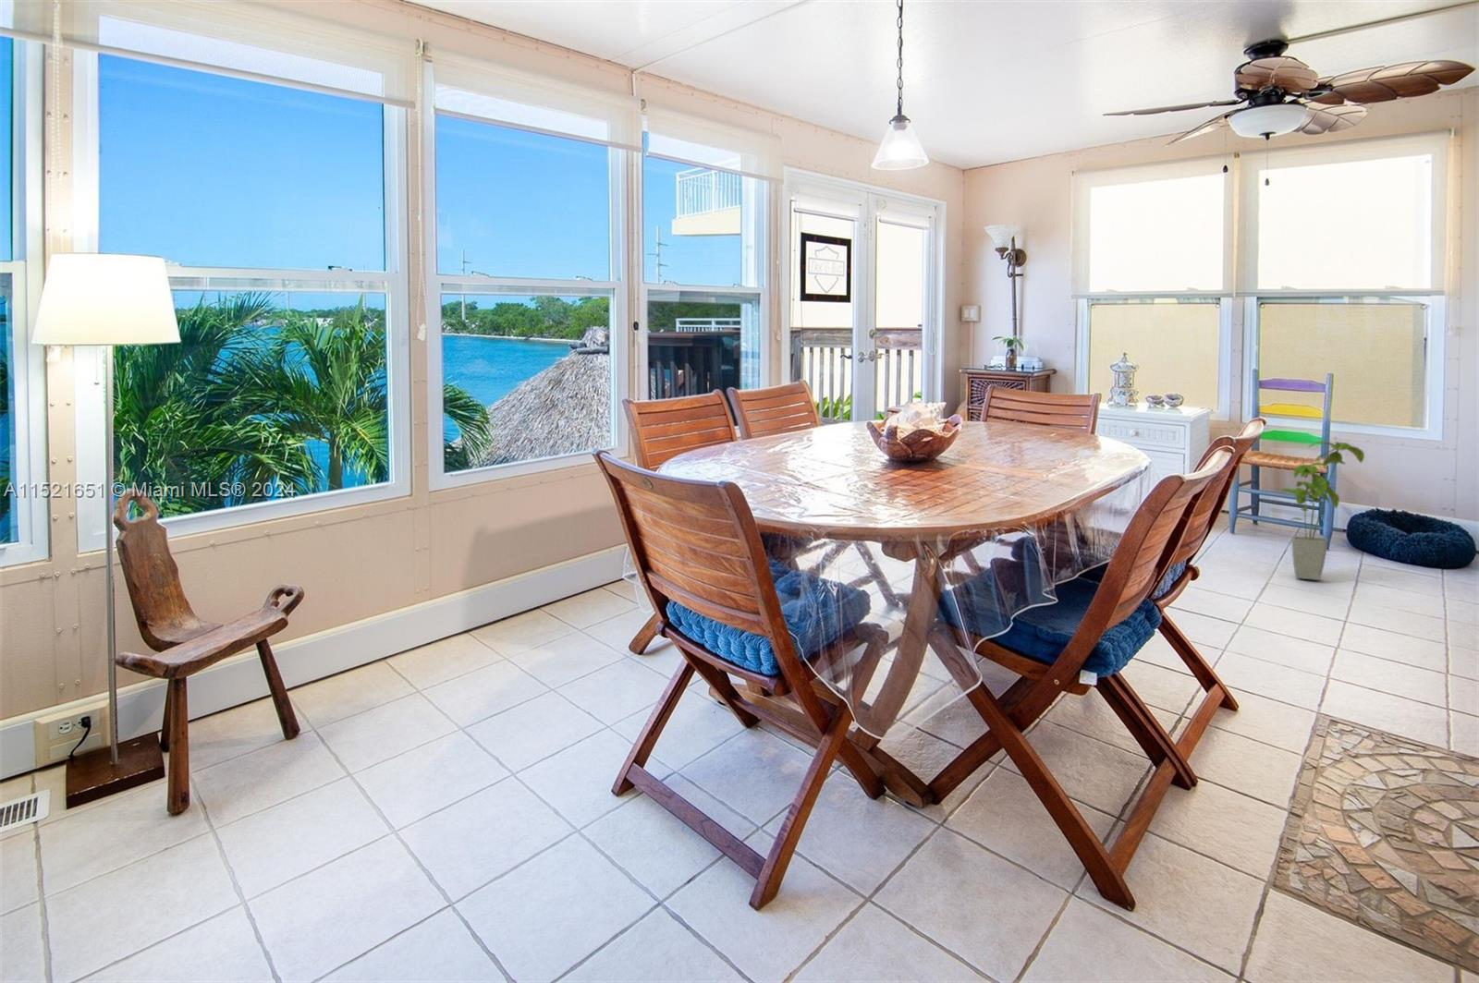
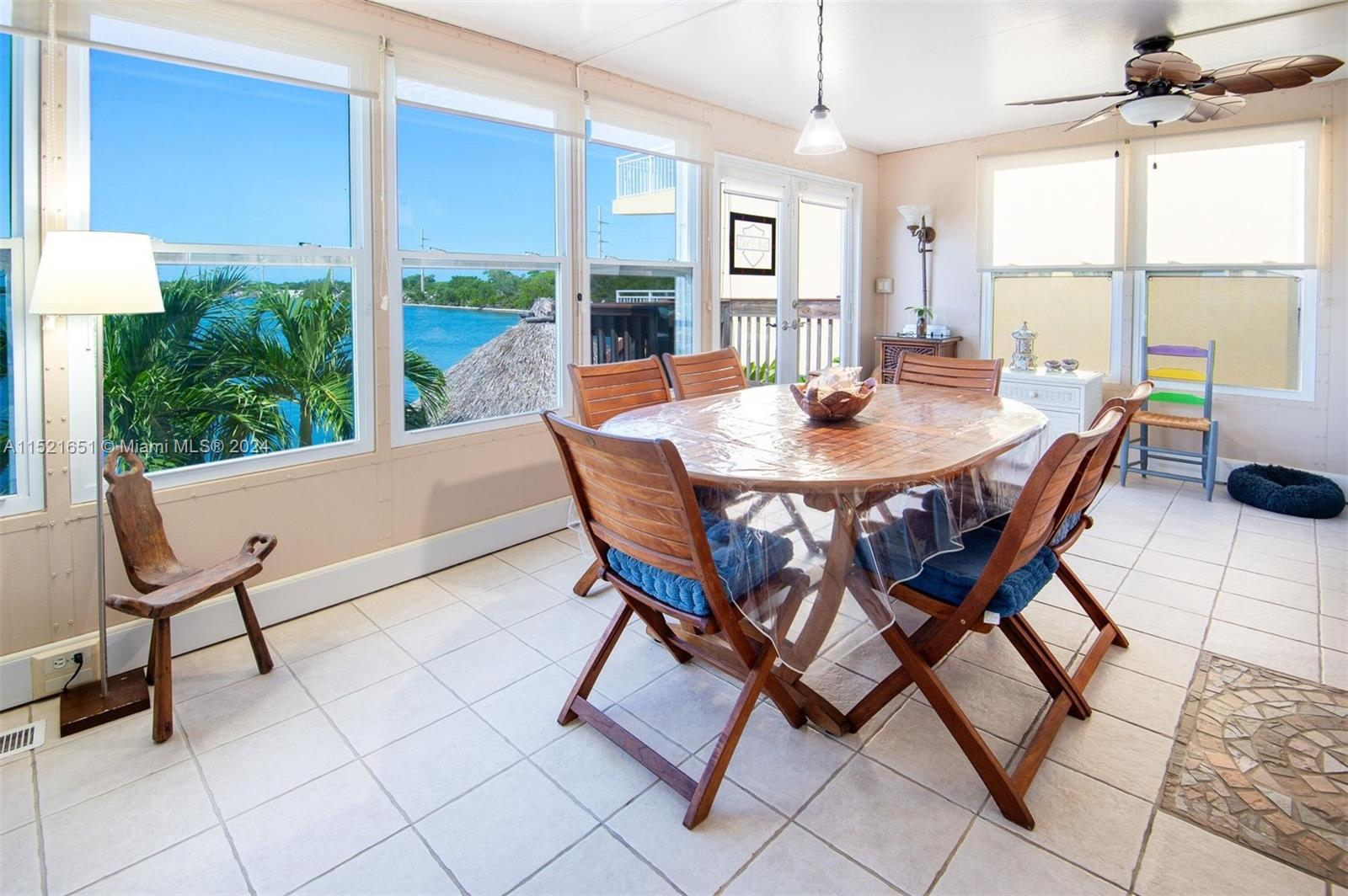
- house plant [1280,441,1365,581]
